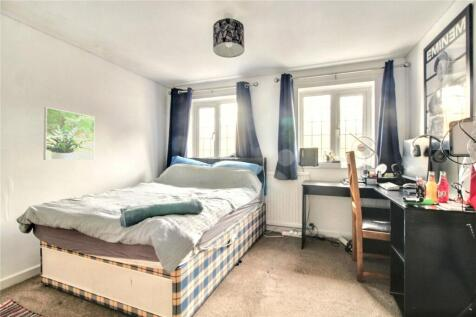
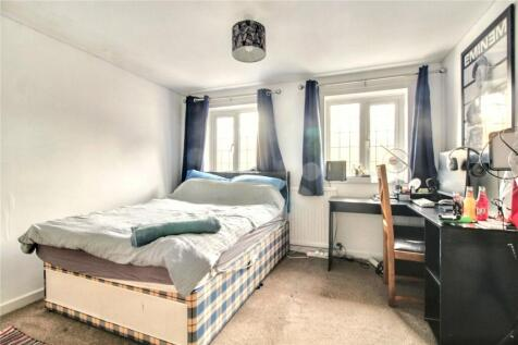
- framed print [43,106,96,161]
